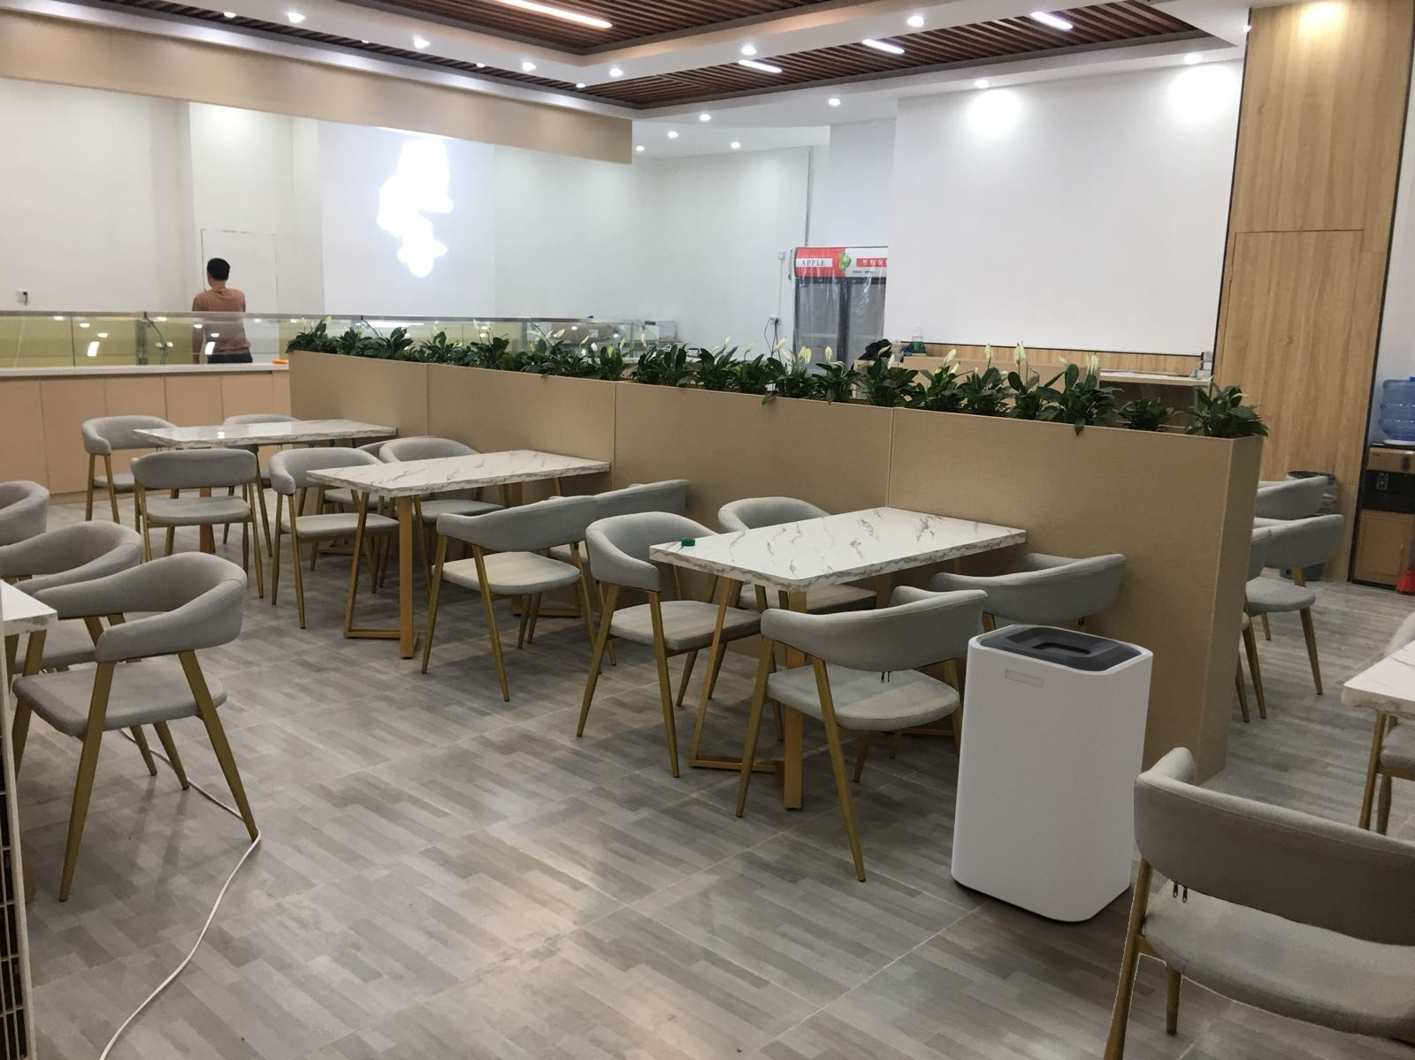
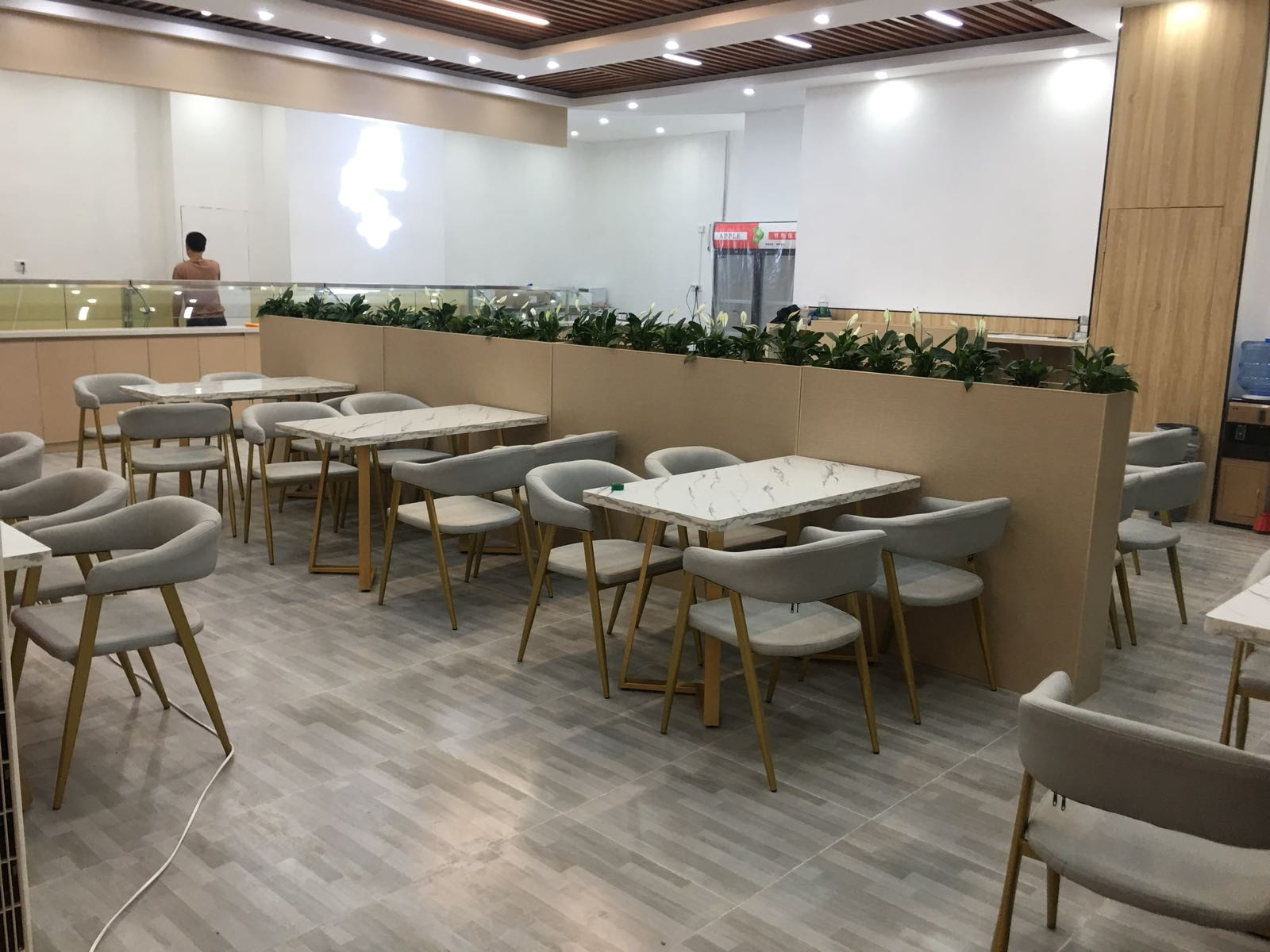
- trash can [950,624,1154,923]
